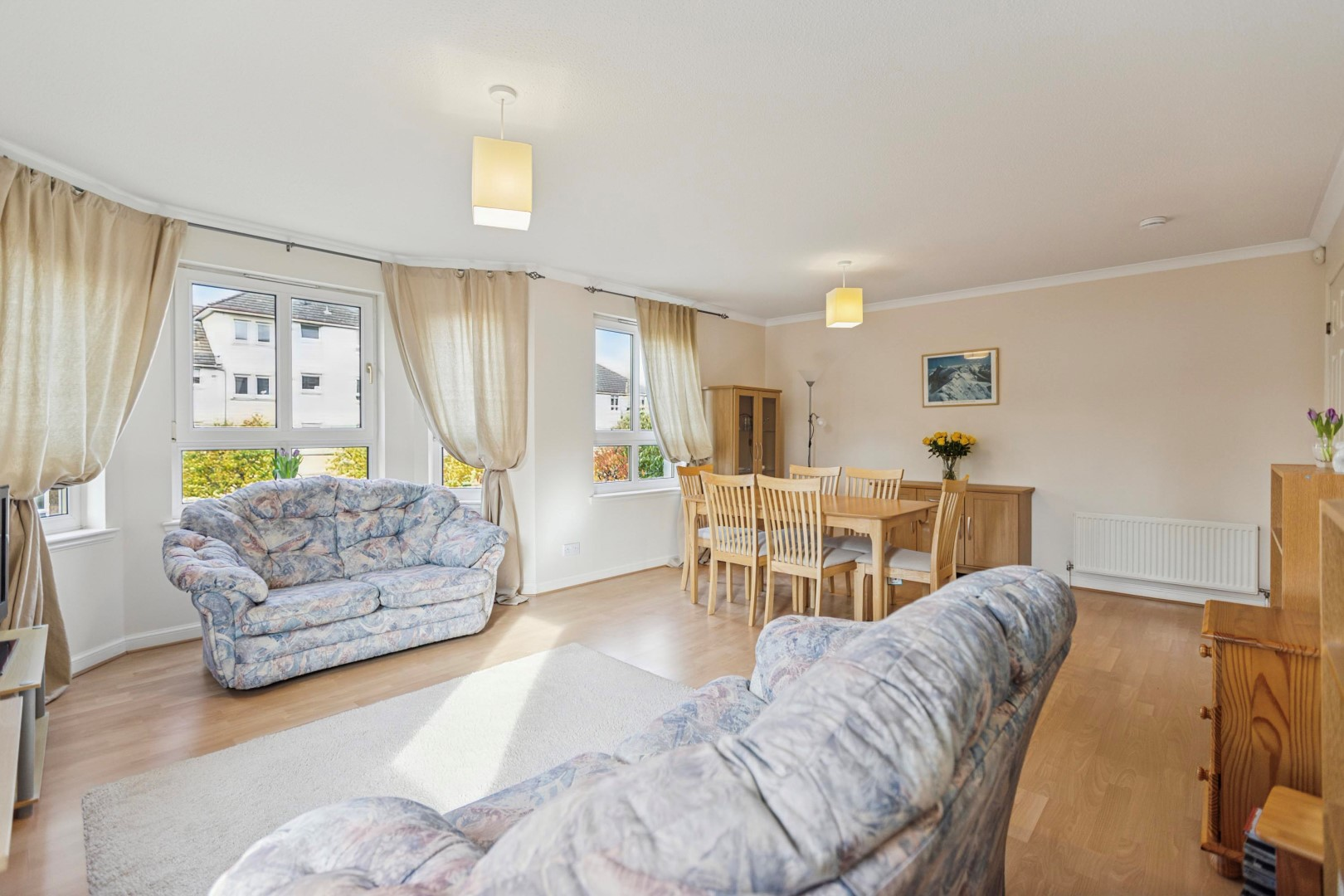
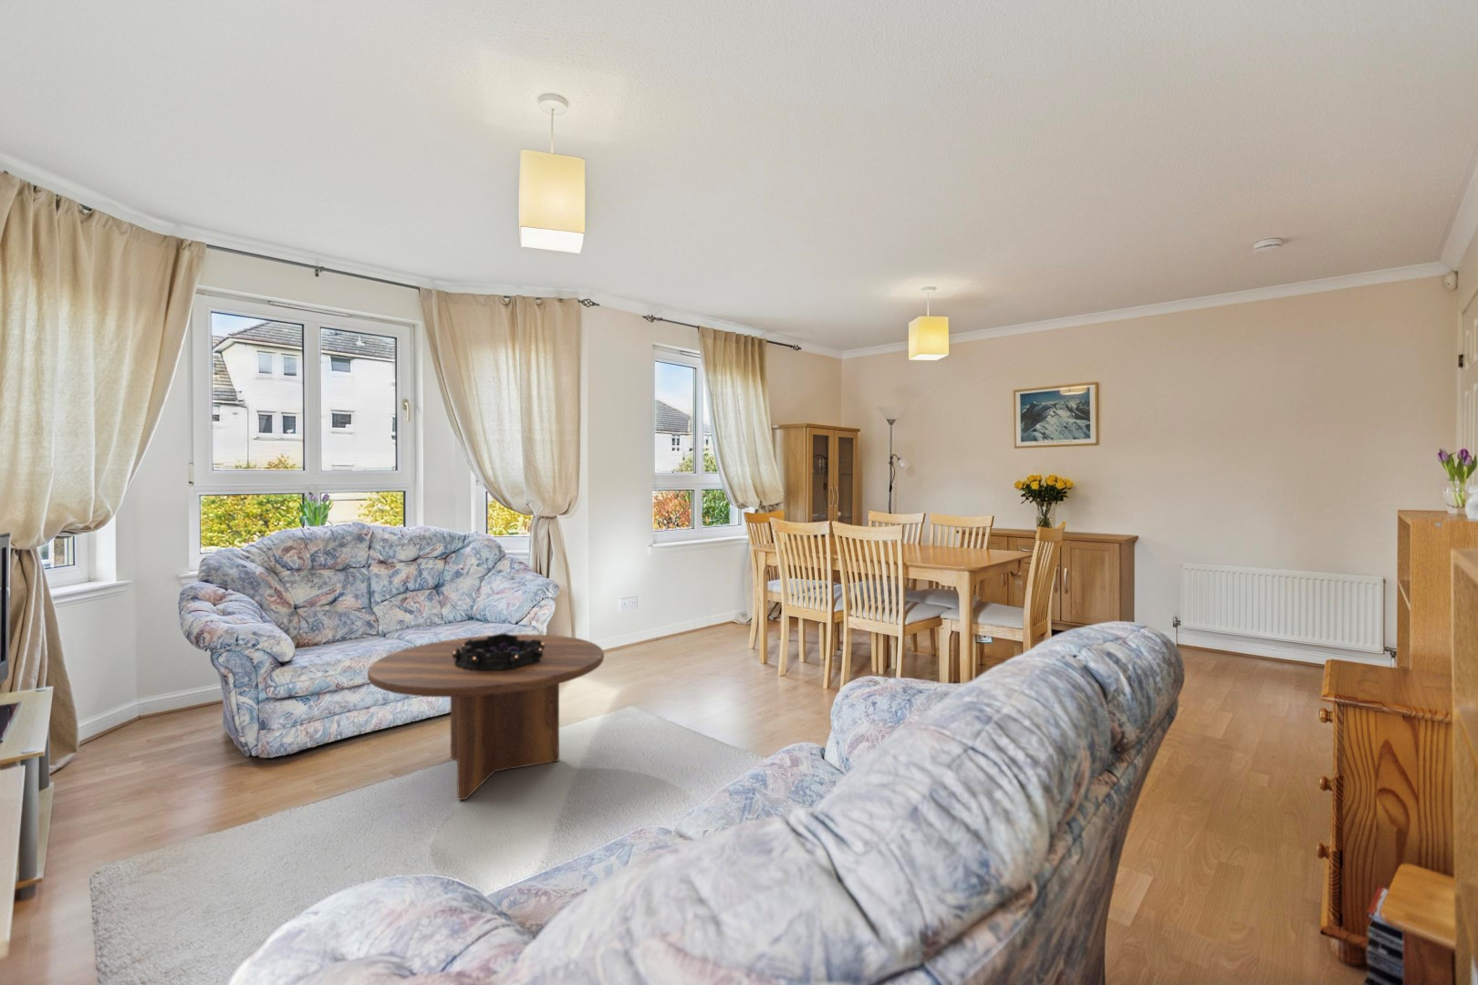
+ decorative bowl [452,632,544,672]
+ coffee table [367,633,605,800]
